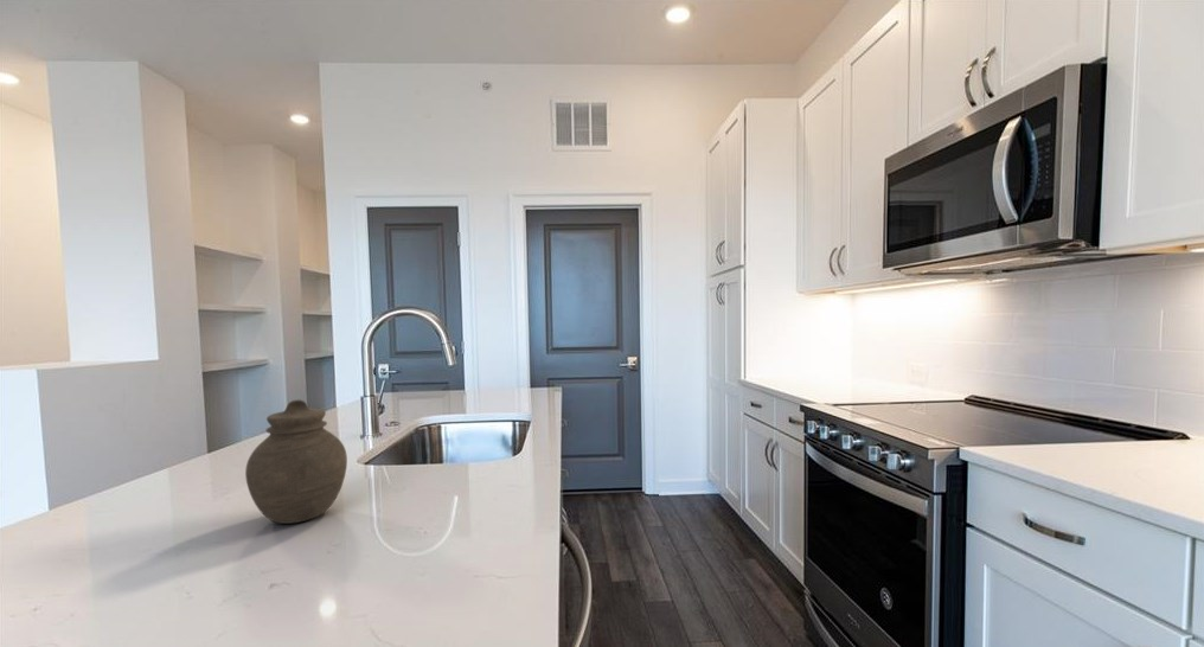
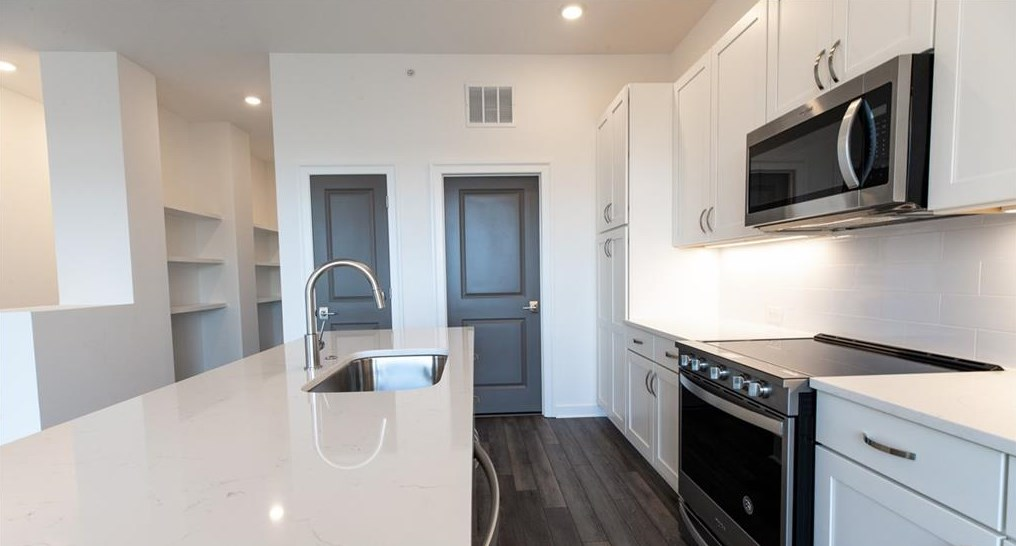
- jar [244,398,348,525]
